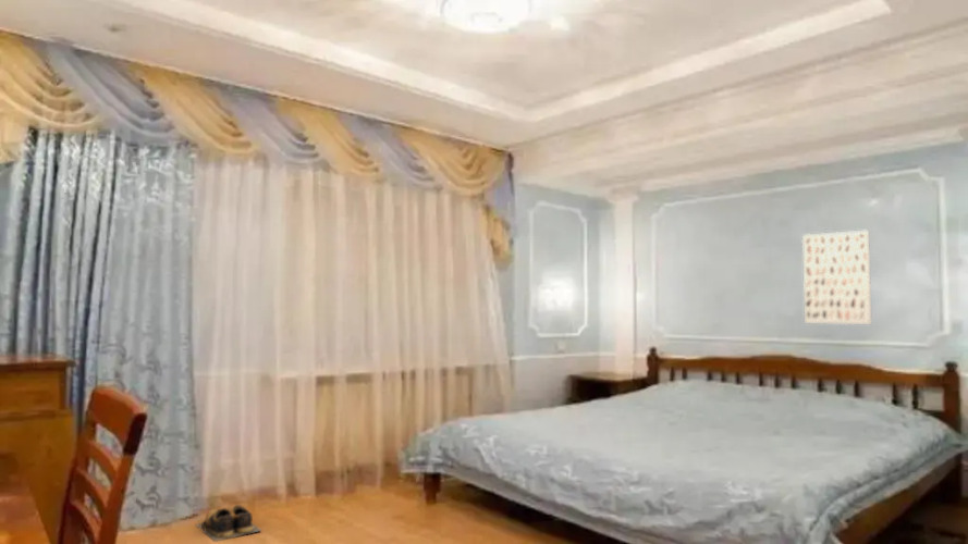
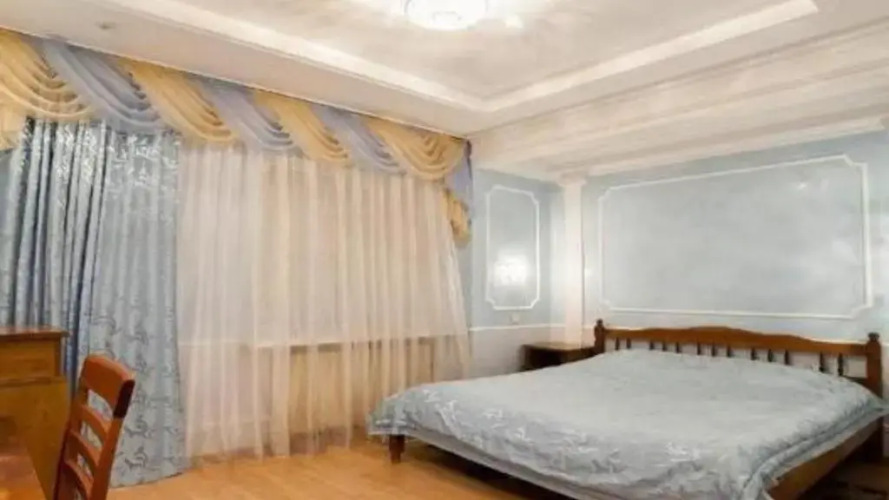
- shoes [194,504,262,543]
- wall art [801,228,873,325]
